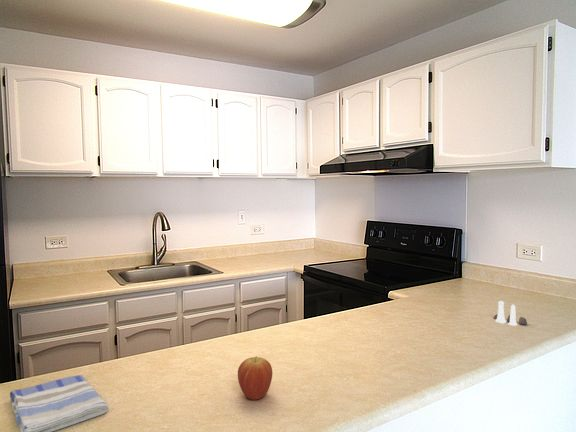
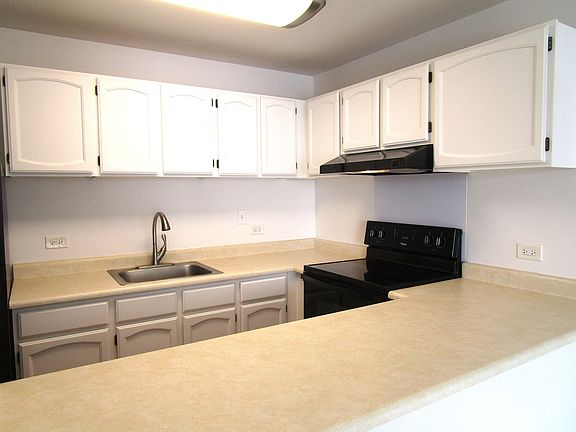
- fruit [237,355,273,401]
- salt and pepper shaker set [493,300,528,327]
- dish towel [9,374,109,432]
